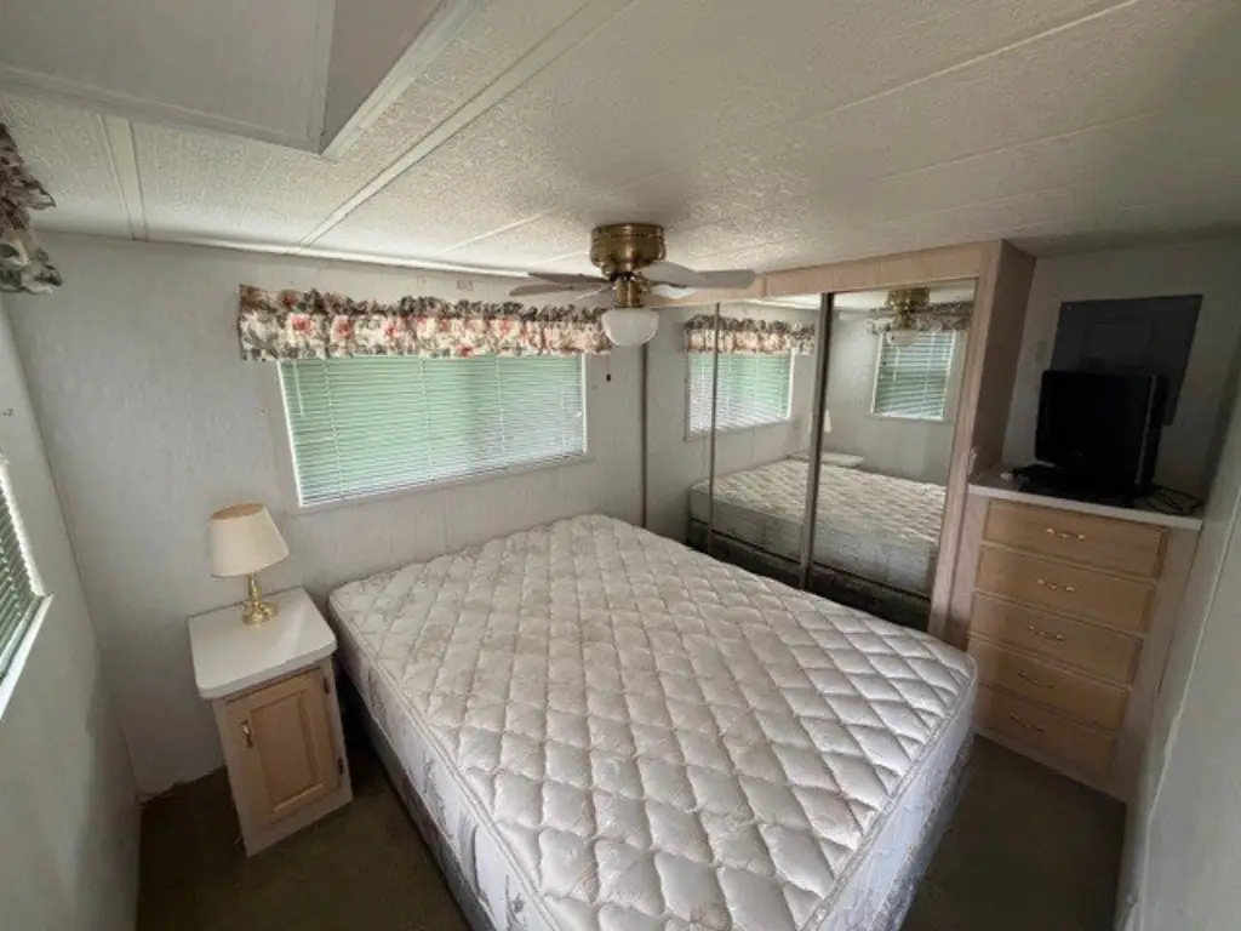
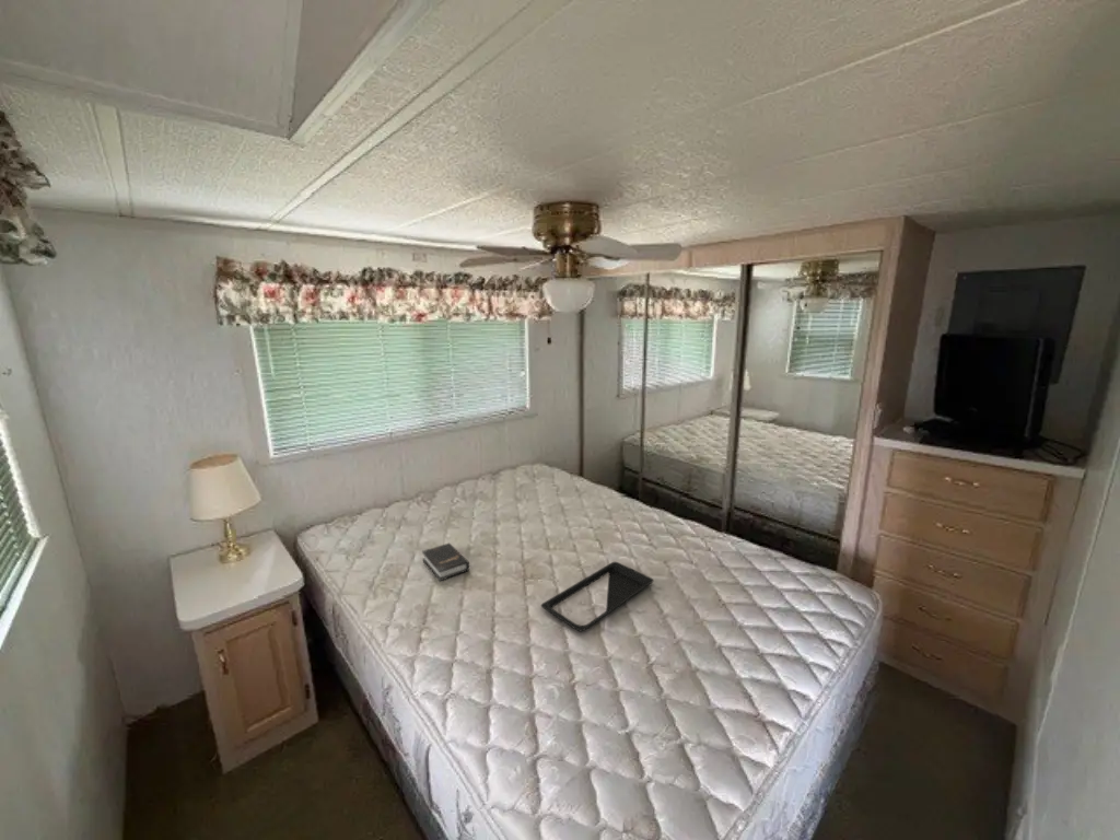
+ serving tray [540,561,655,632]
+ hardback book [421,542,470,582]
